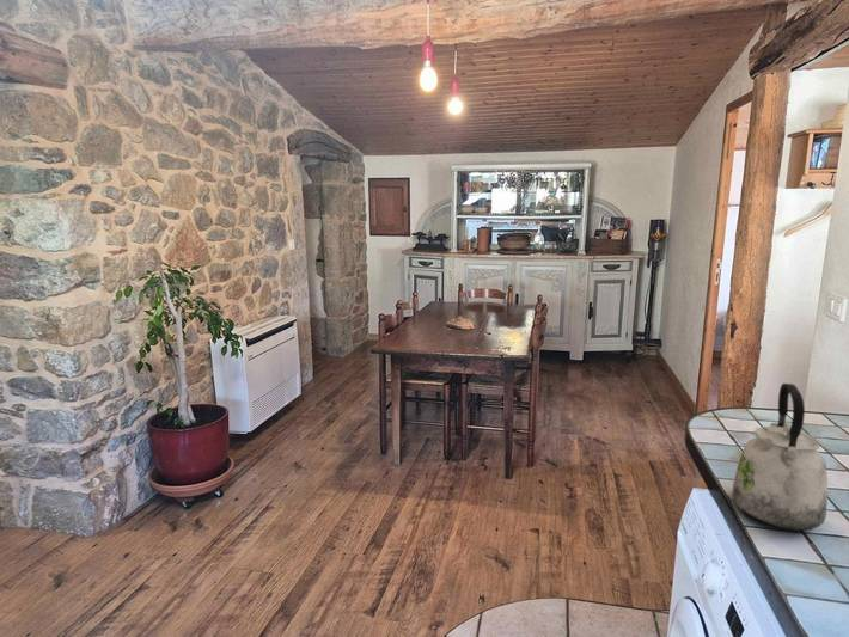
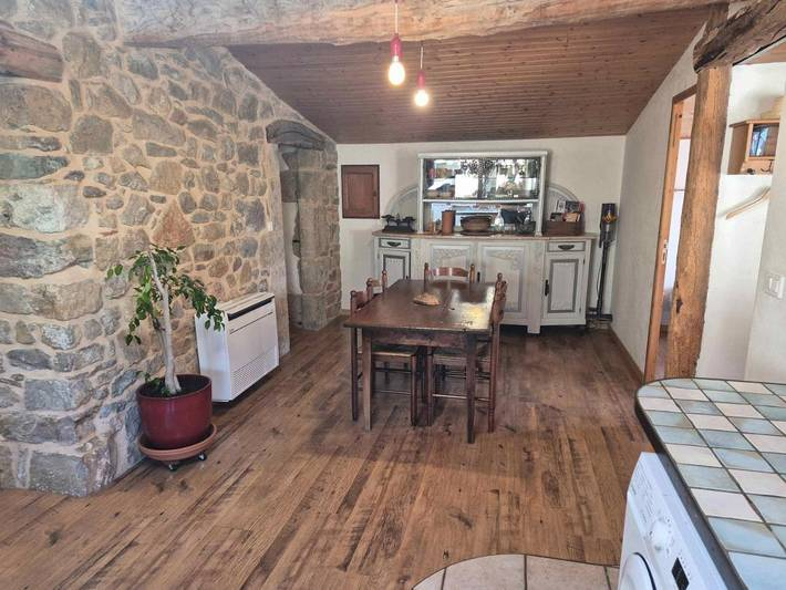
- kettle [731,382,829,531]
